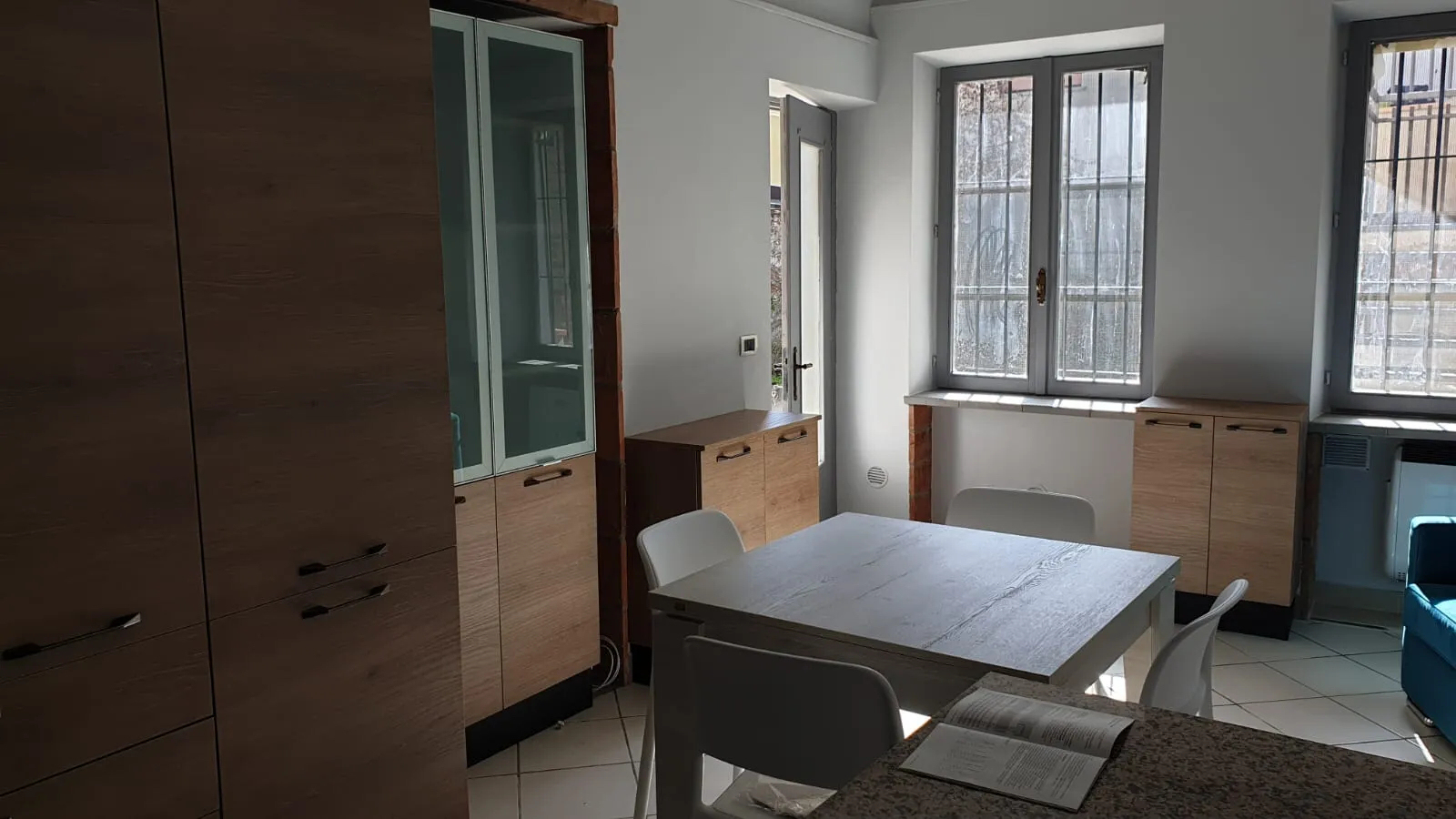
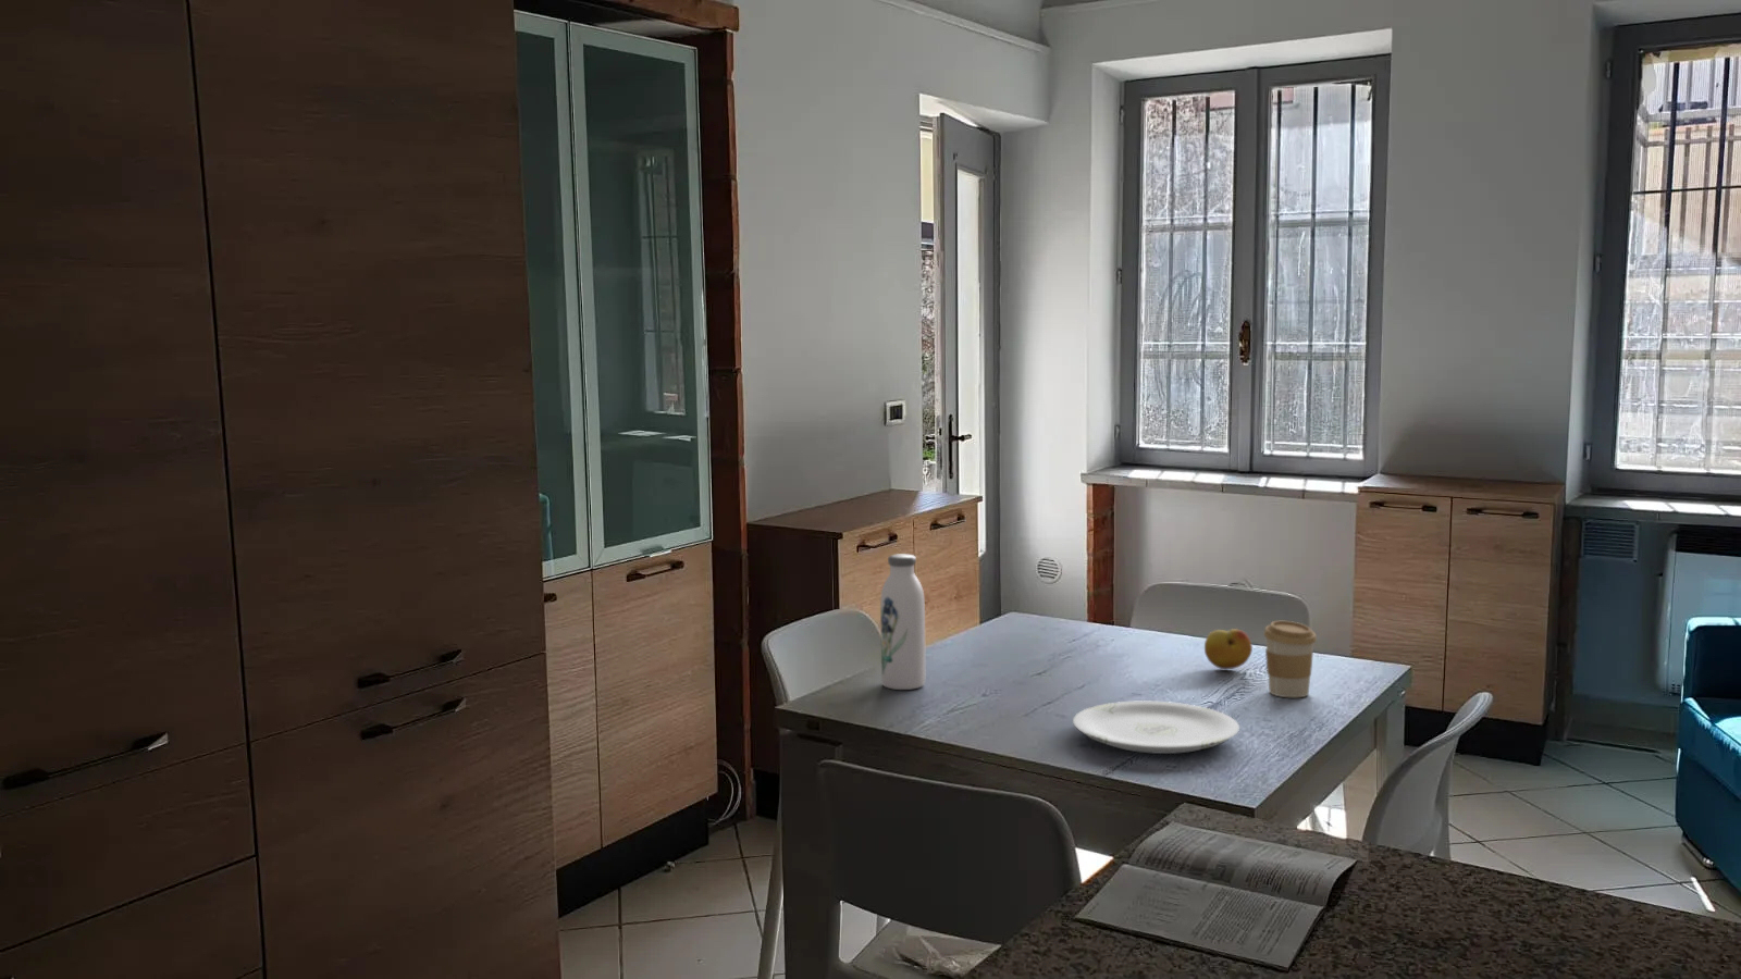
+ coffee cup [1263,620,1318,698]
+ water bottle [879,553,926,691]
+ plate [1071,699,1240,755]
+ fruit [1203,628,1253,671]
